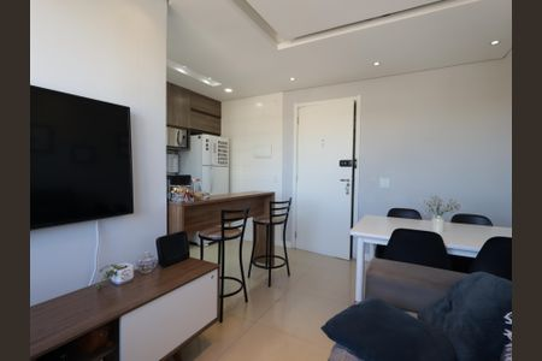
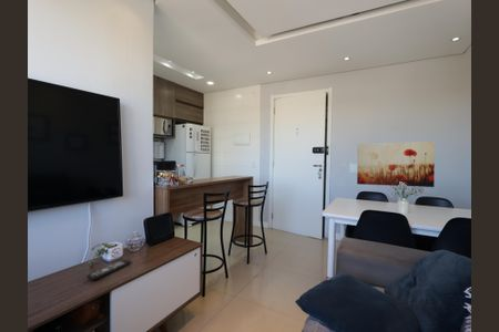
+ wall art [356,141,436,188]
+ remote control [85,259,132,281]
